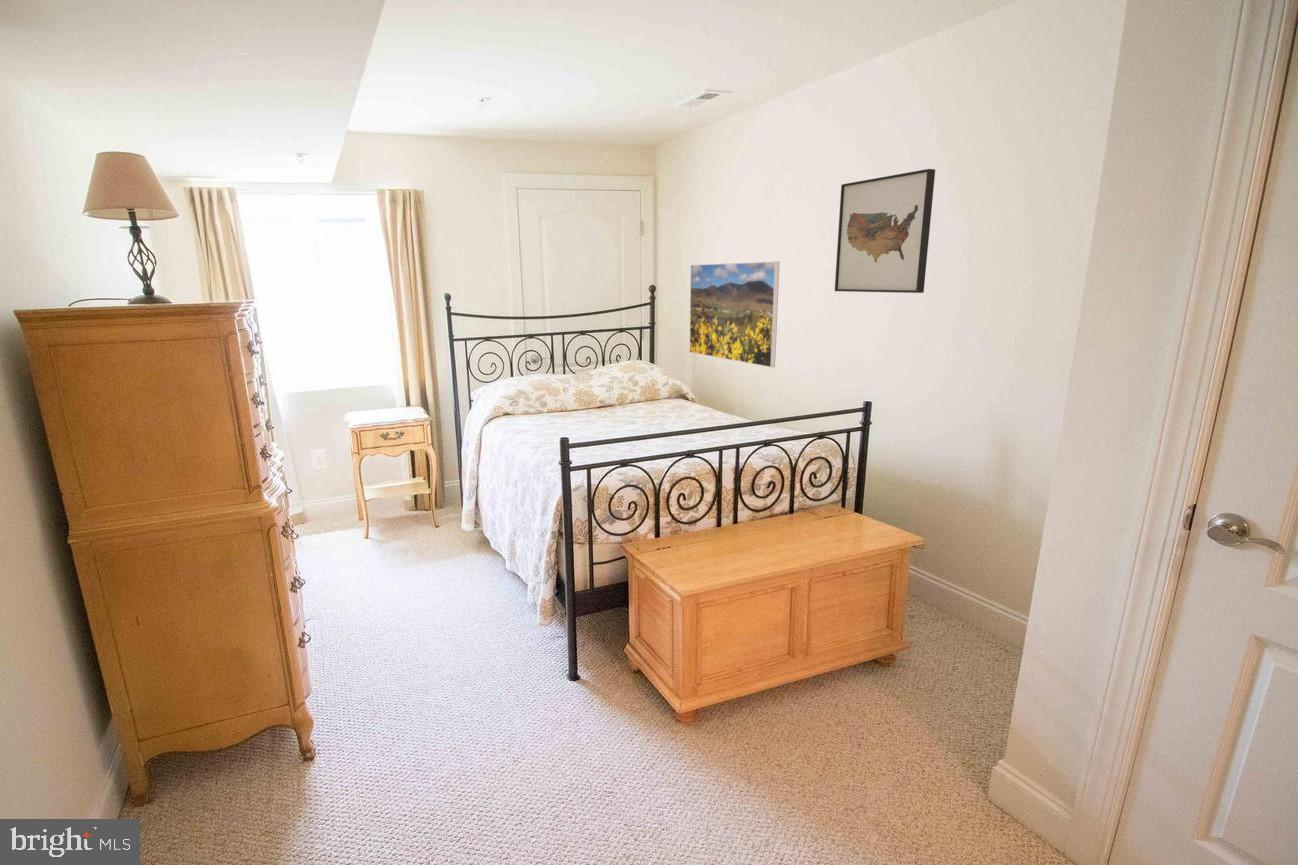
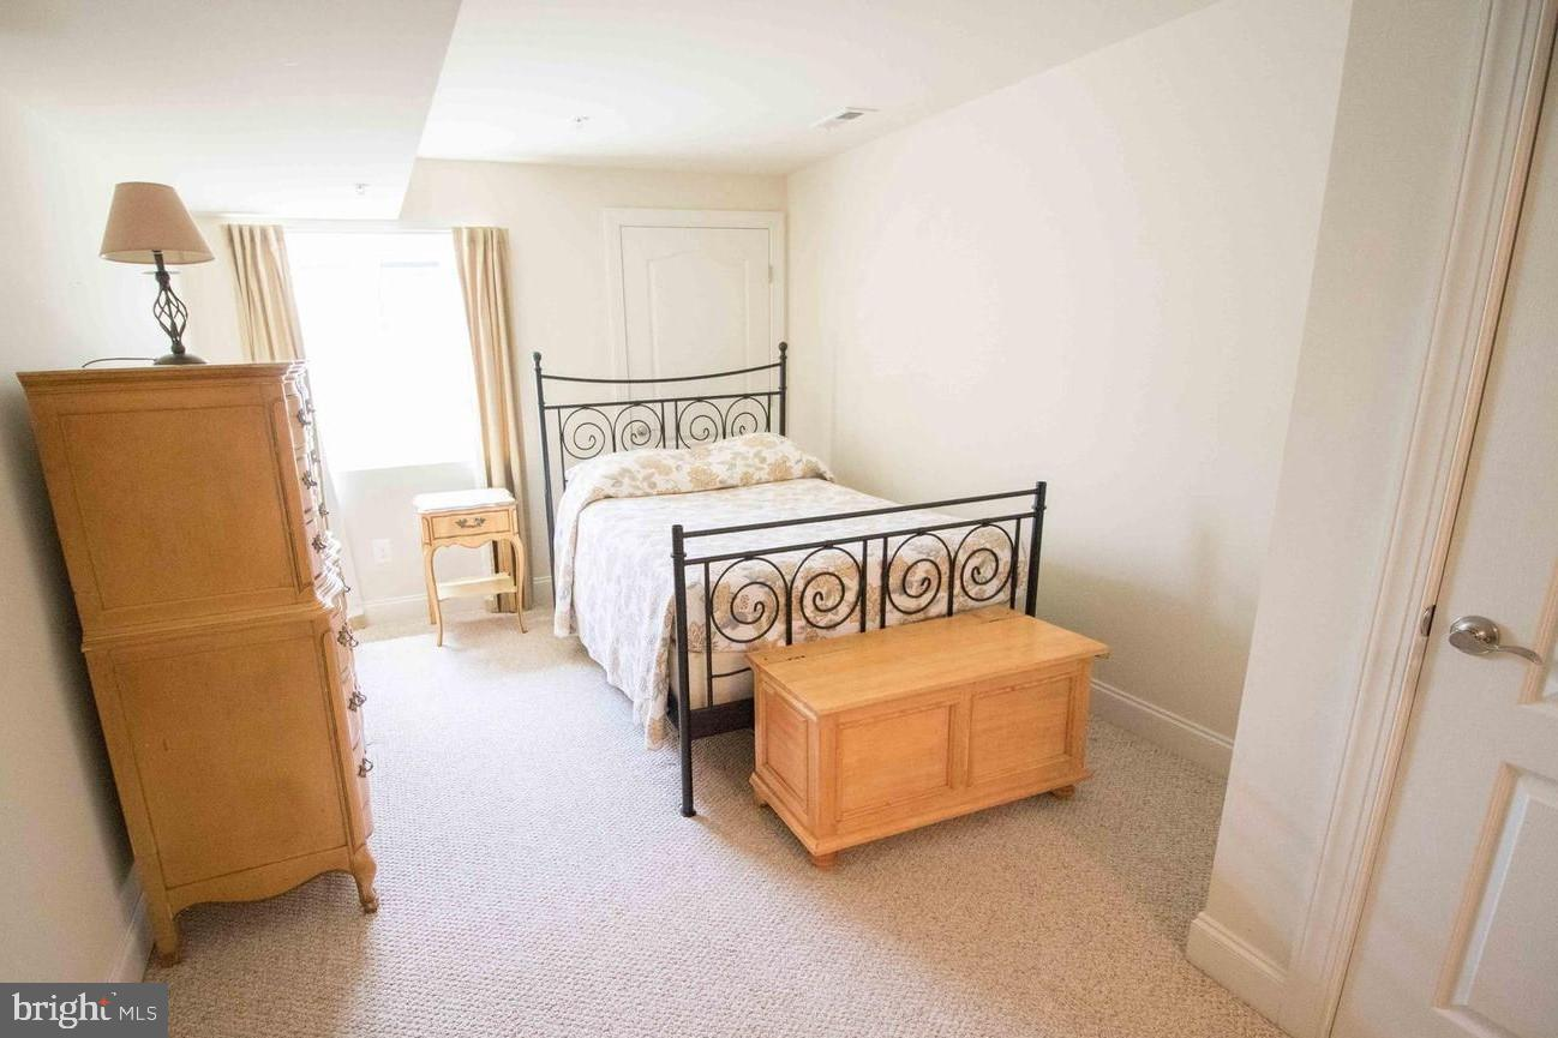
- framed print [689,261,781,368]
- wall art [834,168,936,294]
